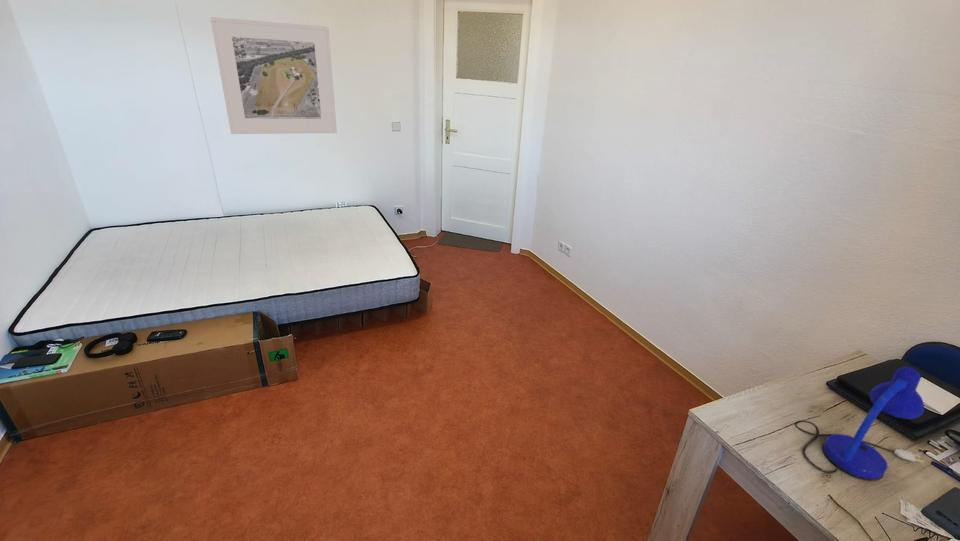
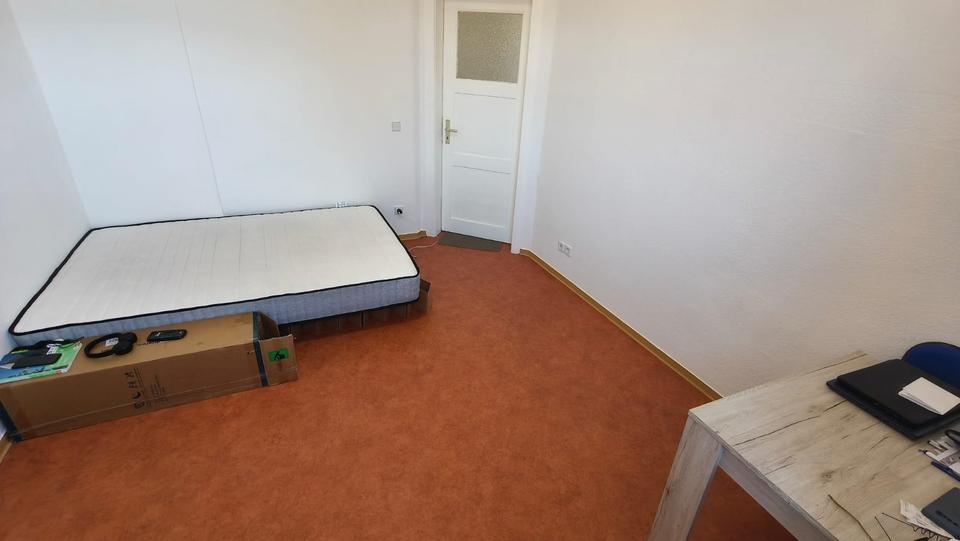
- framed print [210,16,338,135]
- desk lamp [794,366,925,481]
